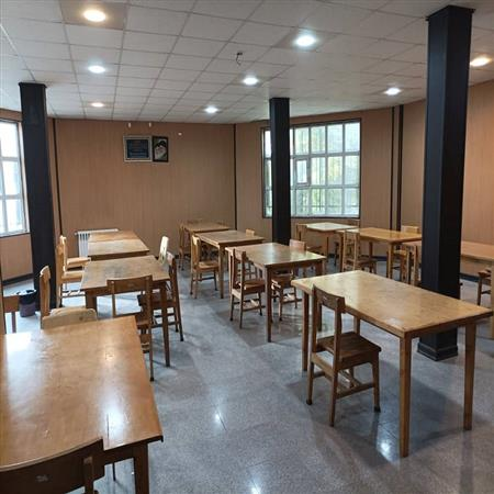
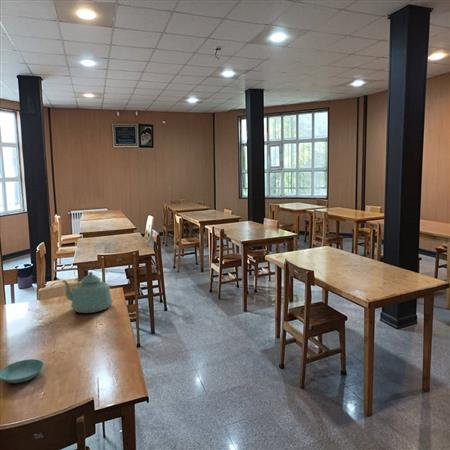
+ saucer [0,358,45,384]
+ kettle [62,262,113,314]
